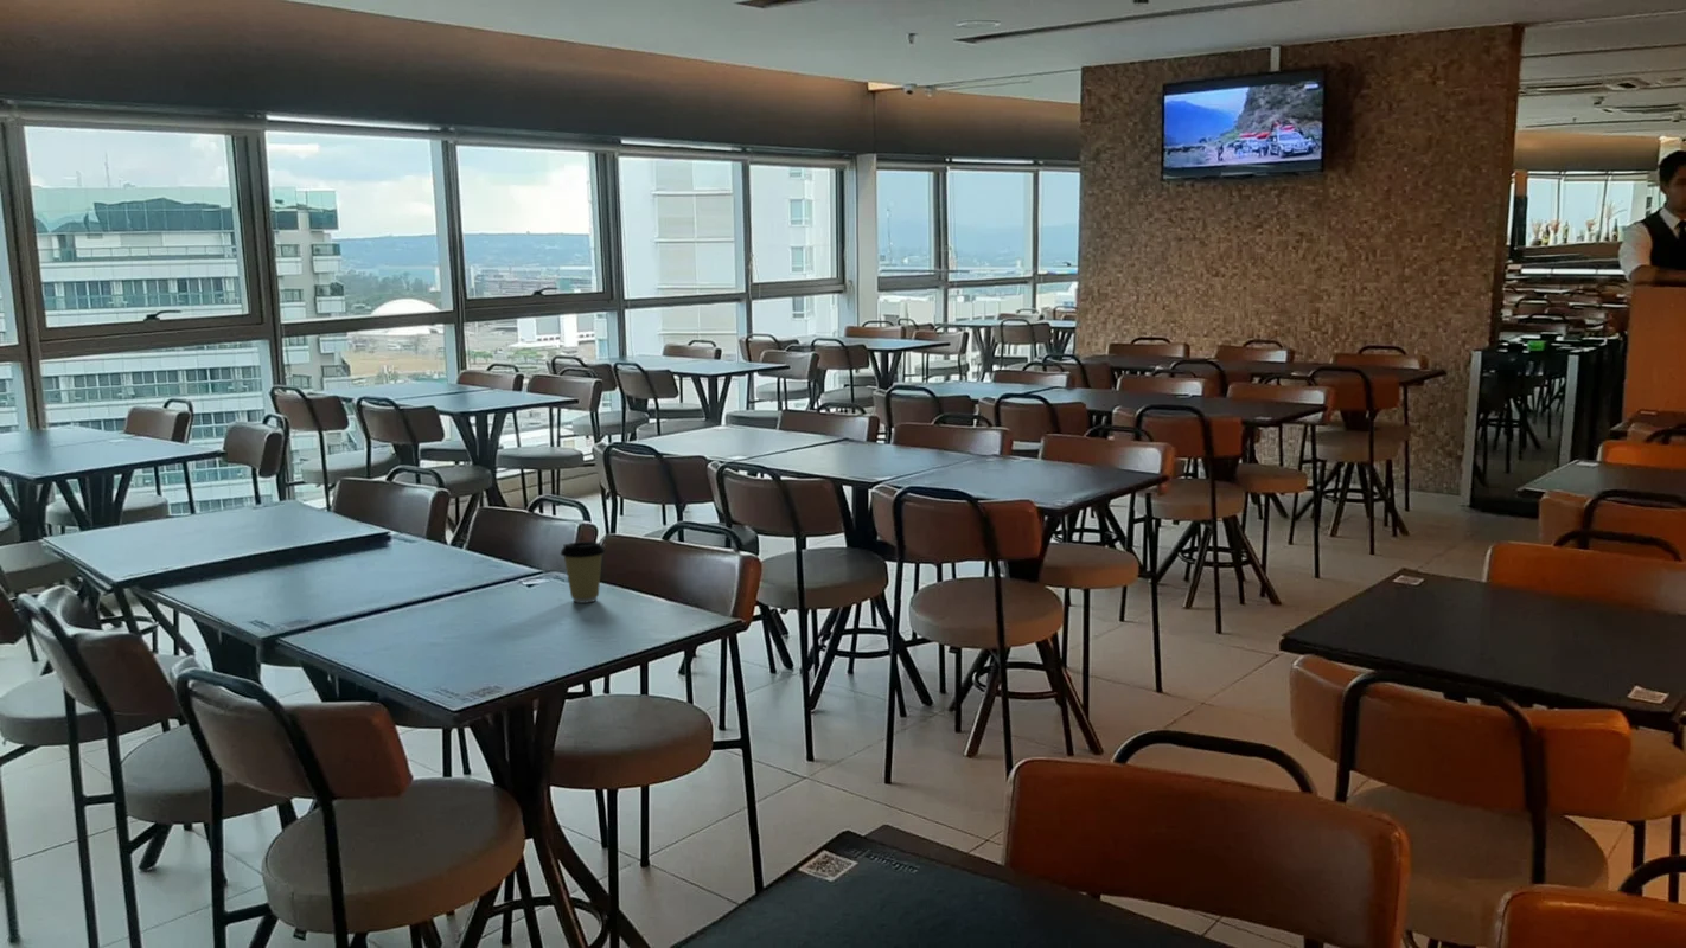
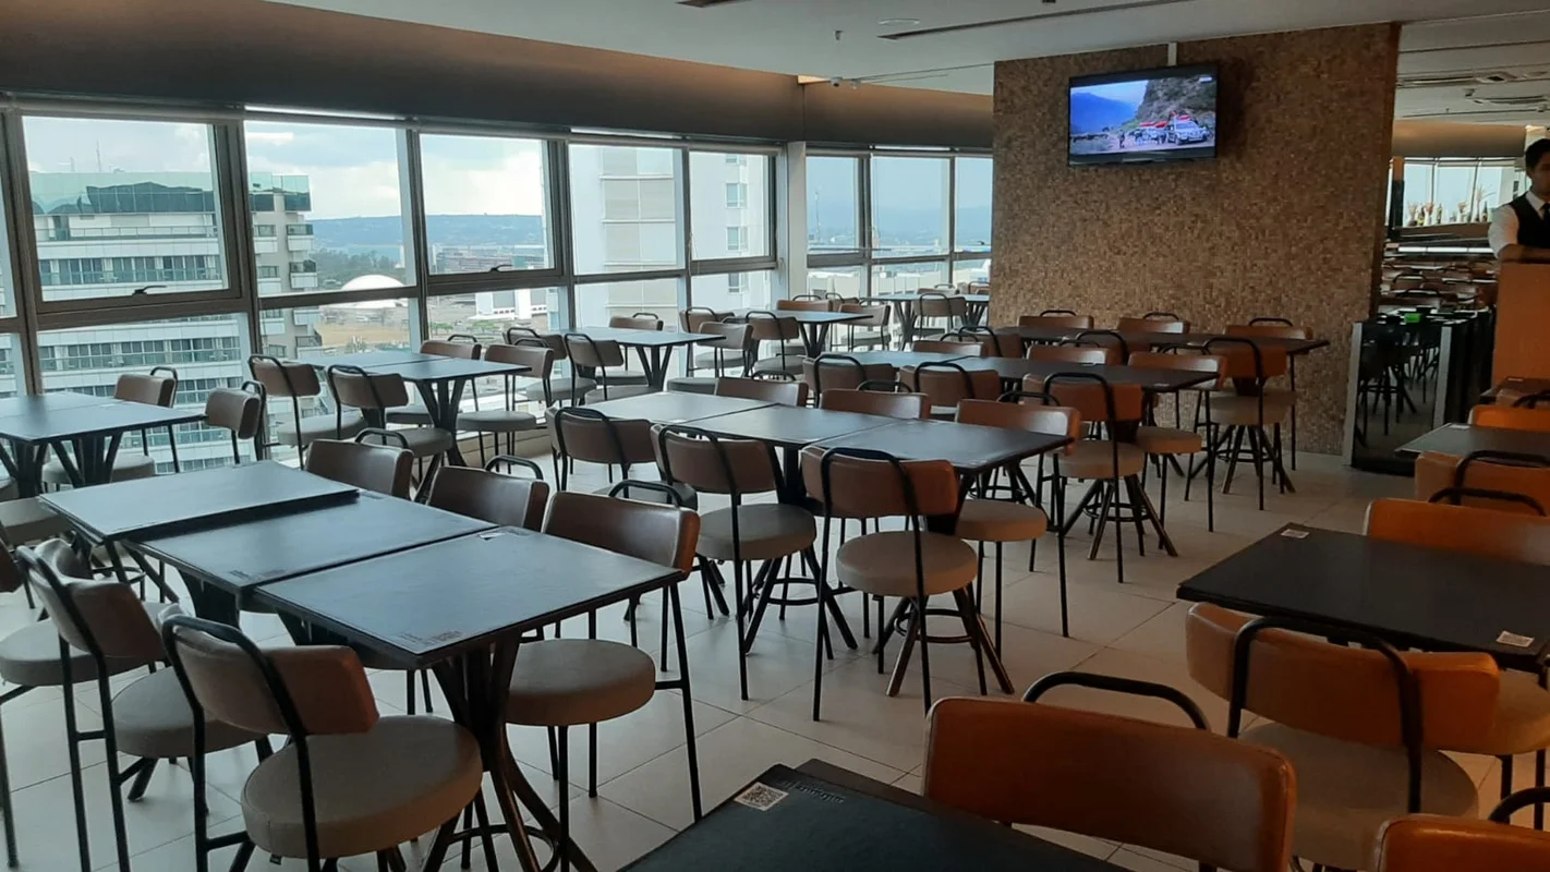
- coffee cup [560,540,606,604]
